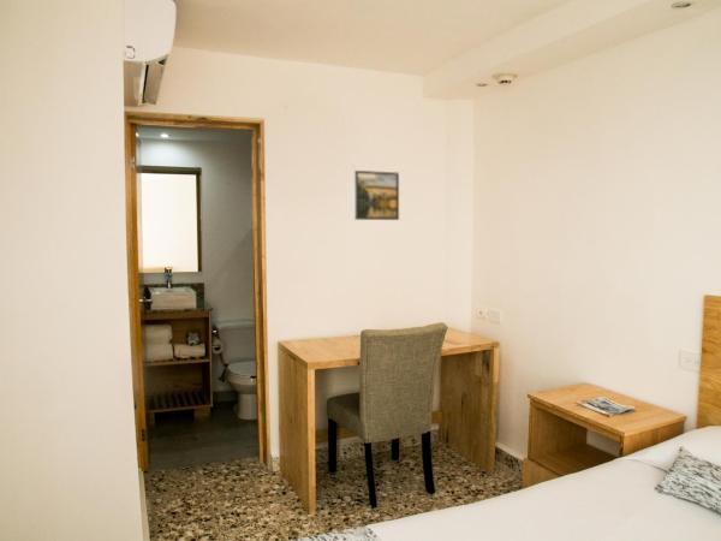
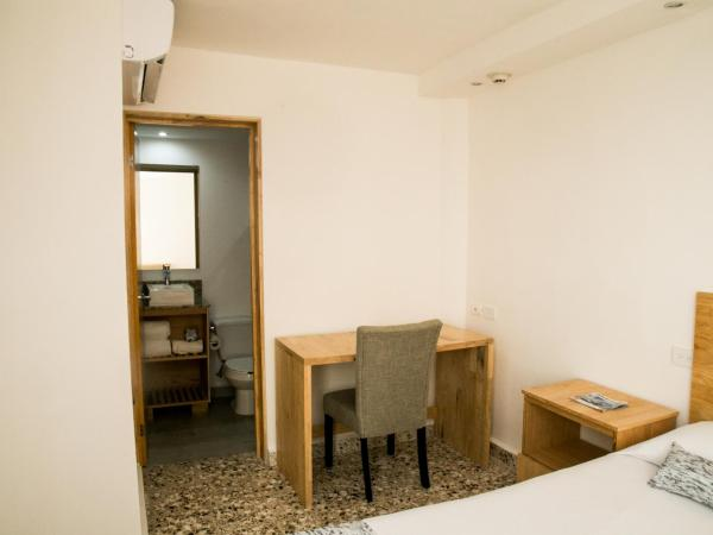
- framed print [353,170,400,221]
